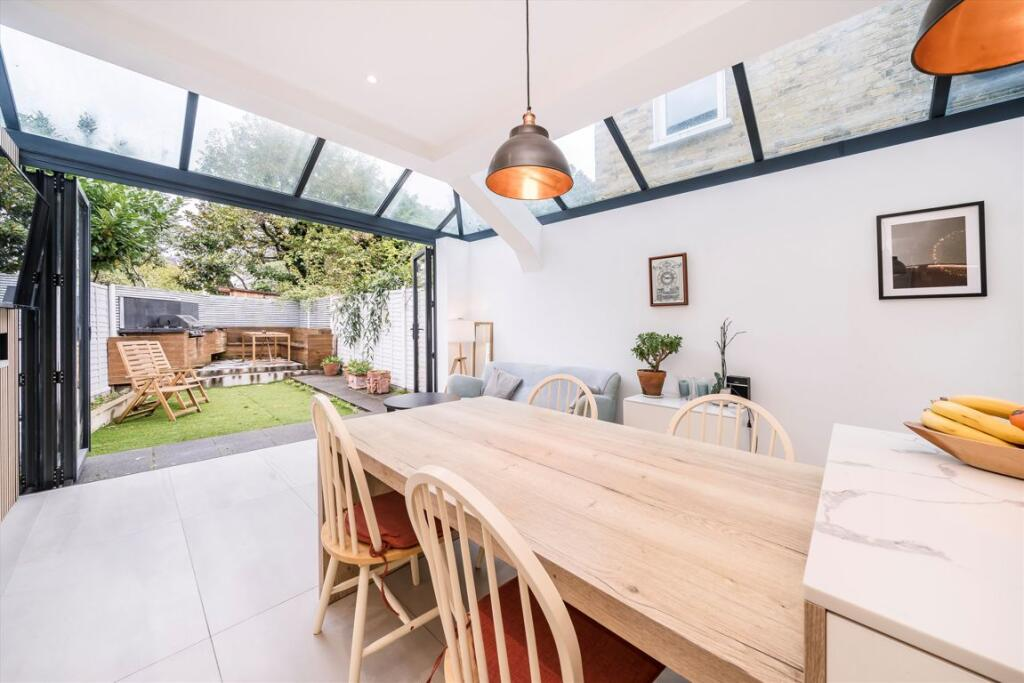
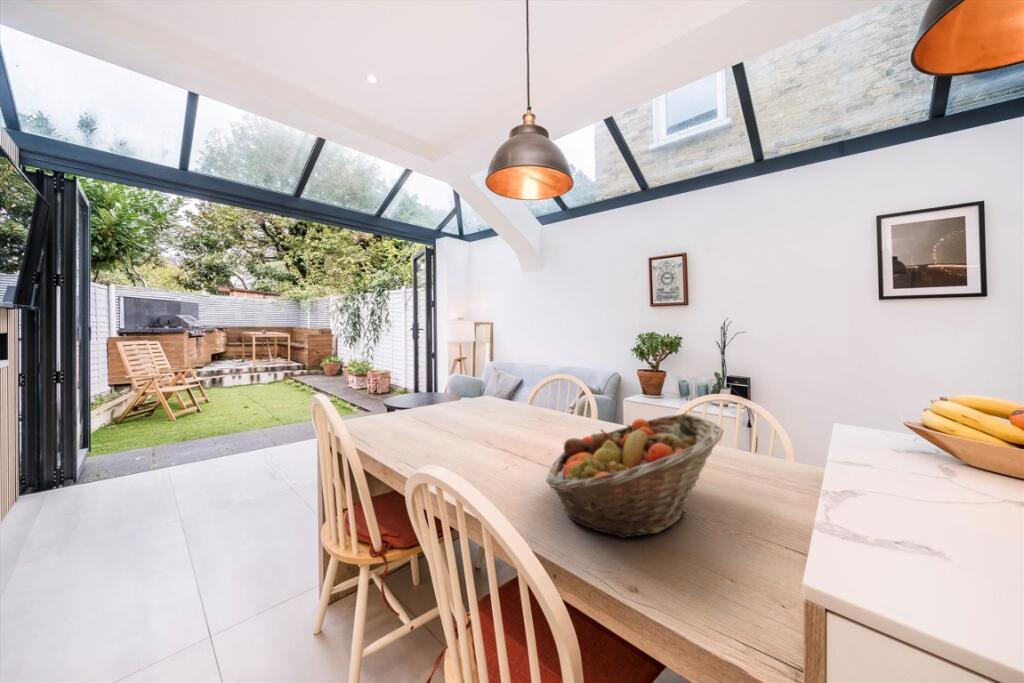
+ fruit basket [545,413,725,539]
